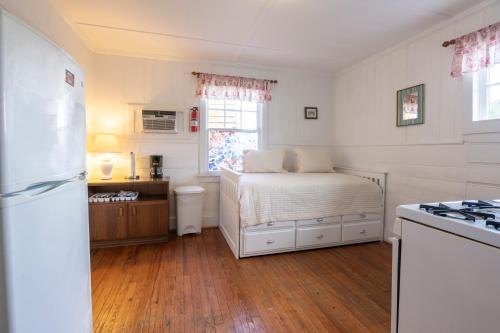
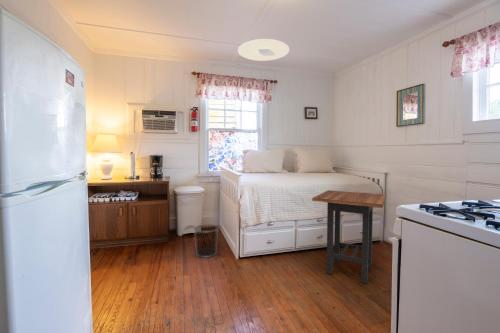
+ ceiling light [237,38,290,62]
+ side table [311,189,388,285]
+ waste bin [193,224,219,258]
